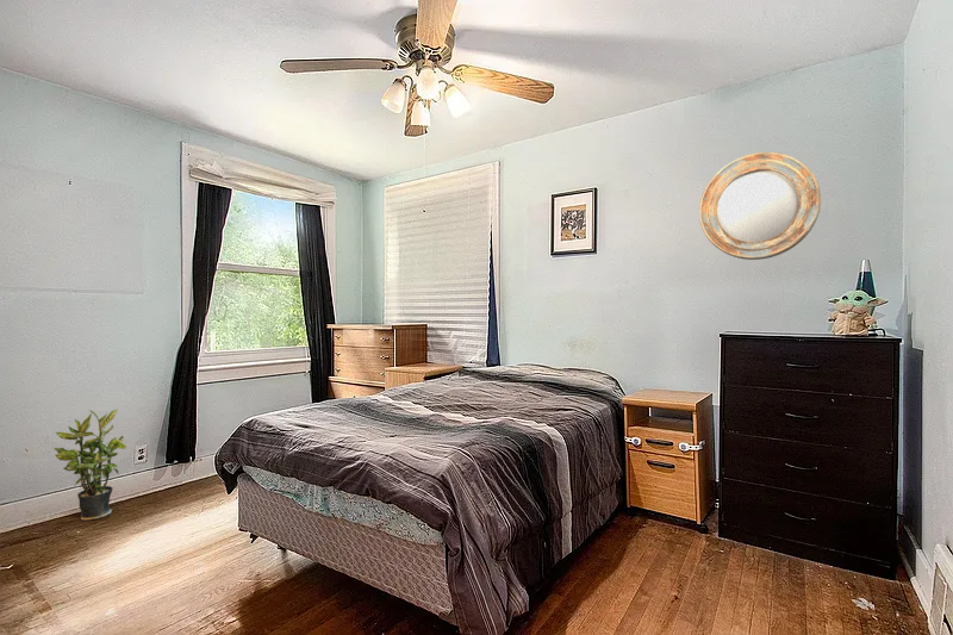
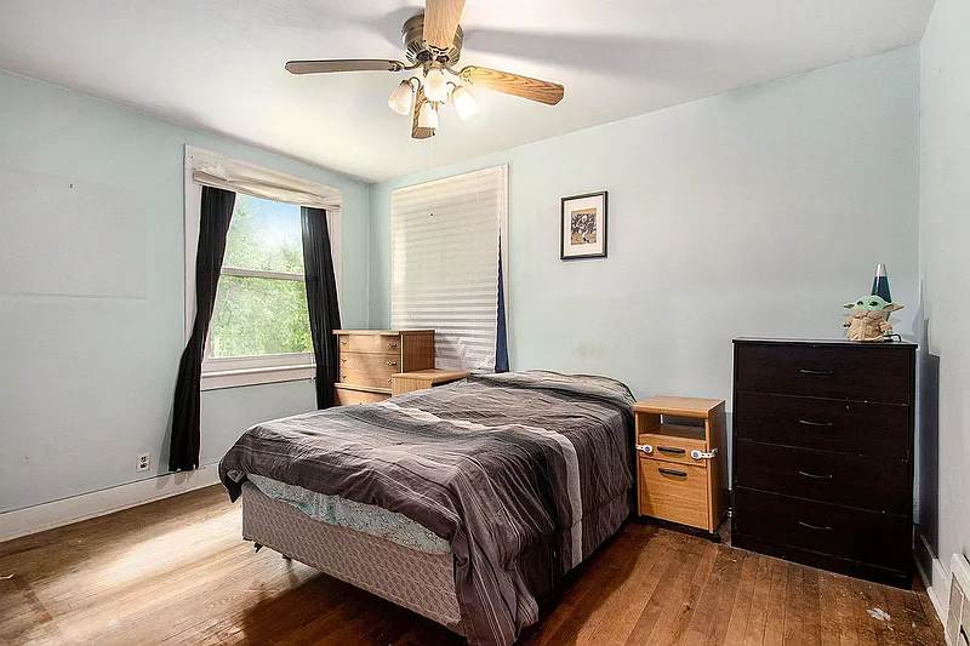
- potted plant [52,407,127,523]
- home mirror [698,151,822,261]
